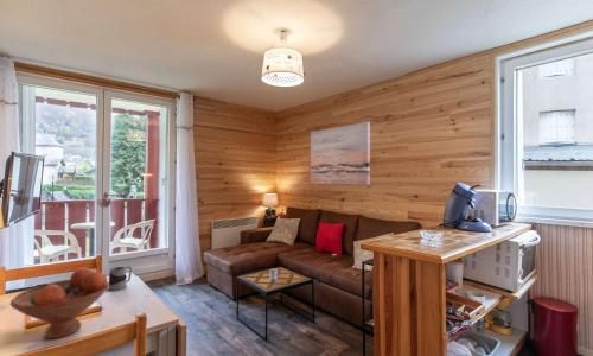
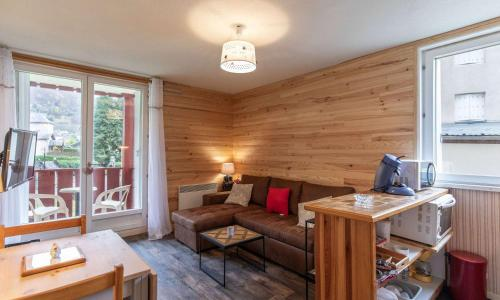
- wall art [310,121,371,186]
- fruit bowl [9,267,109,339]
- mug [107,265,133,292]
